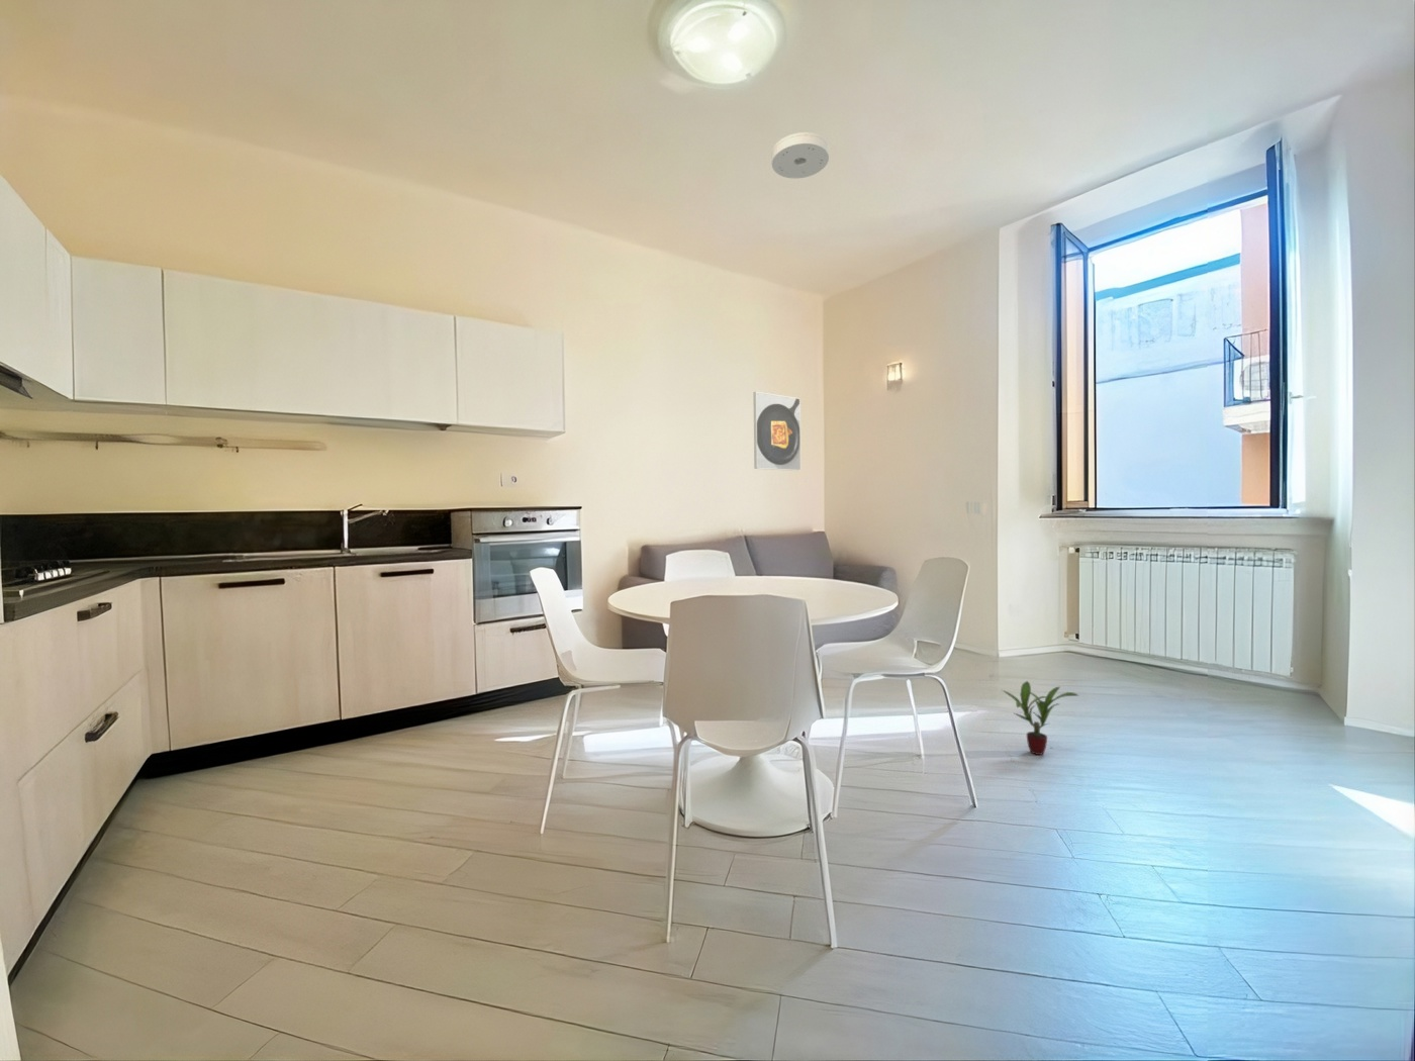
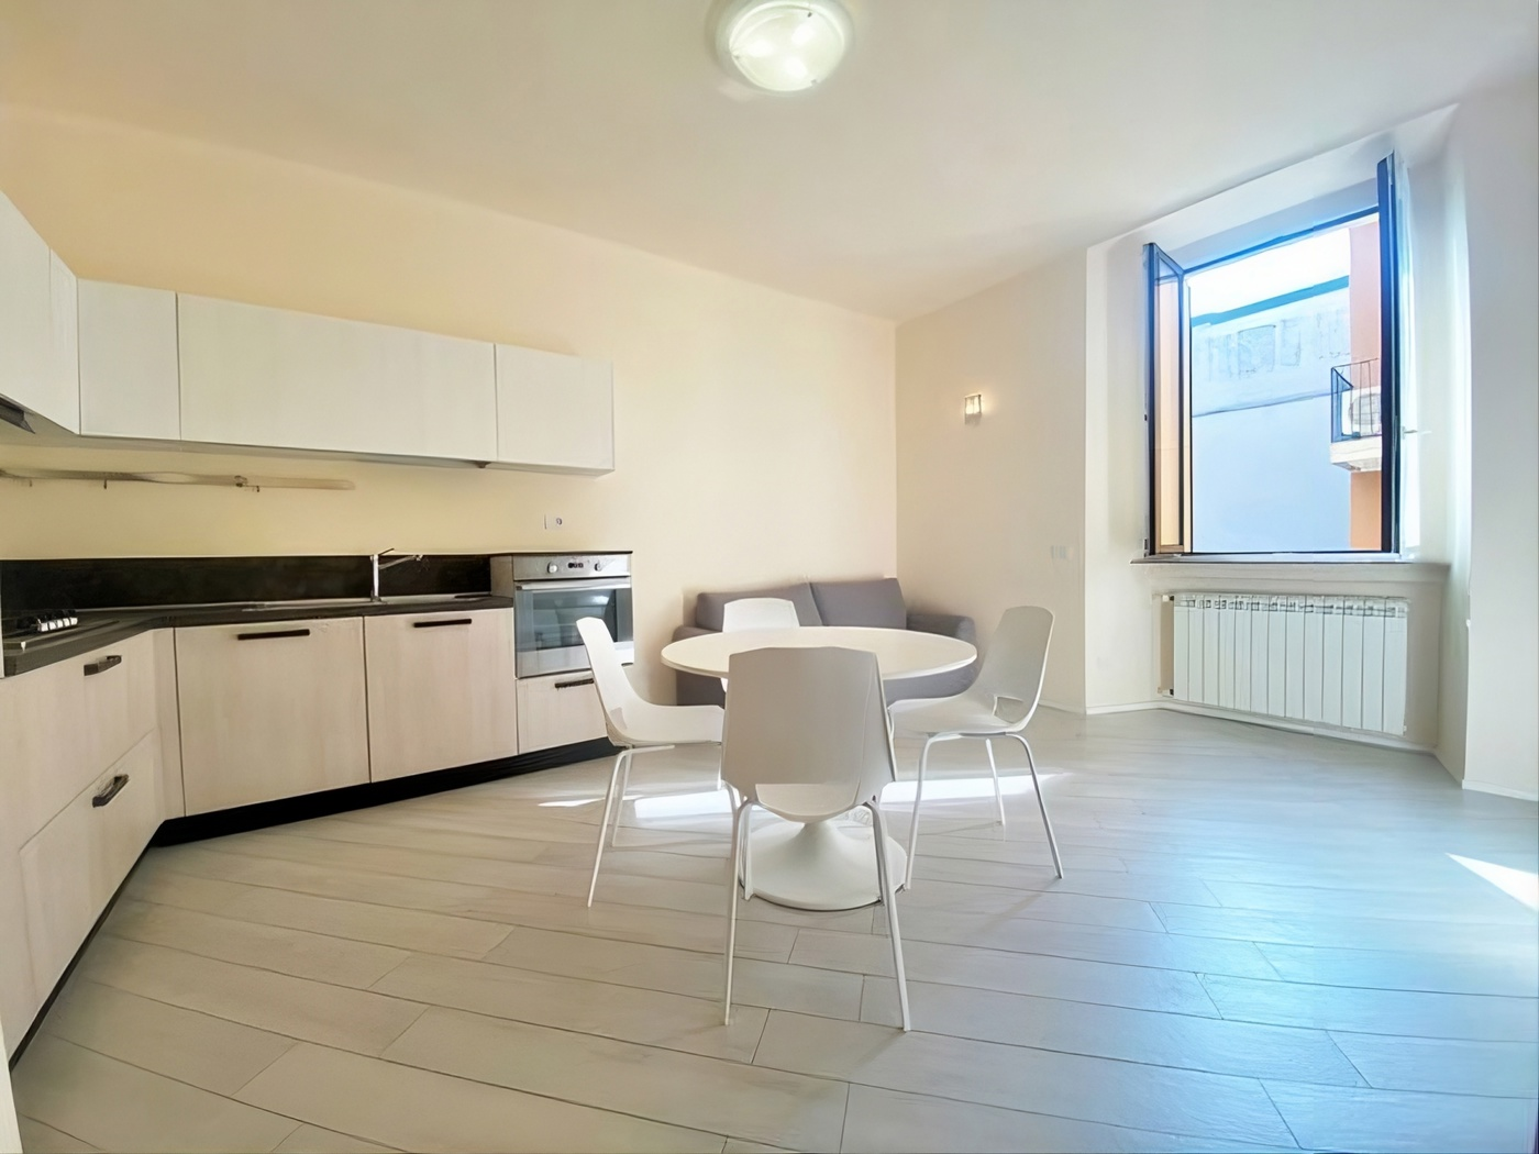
- potted plant [1002,680,1079,756]
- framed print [753,391,801,471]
- smoke detector [771,132,830,179]
